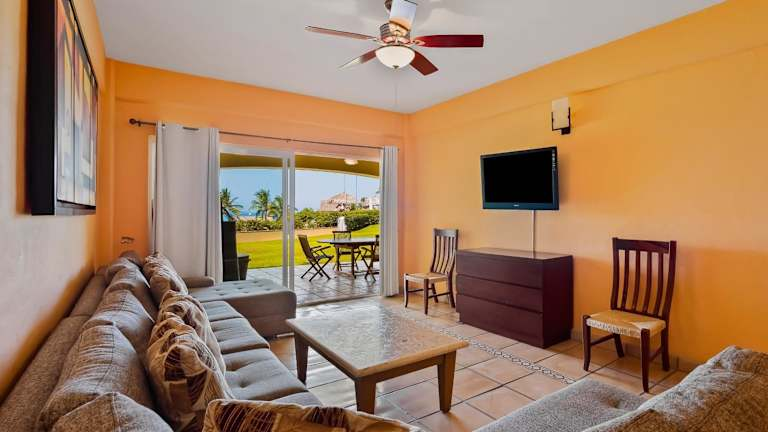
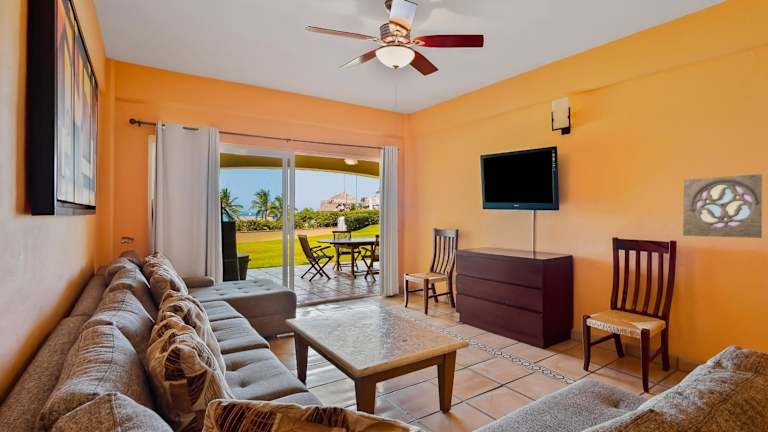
+ wall ornament [682,173,763,239]
